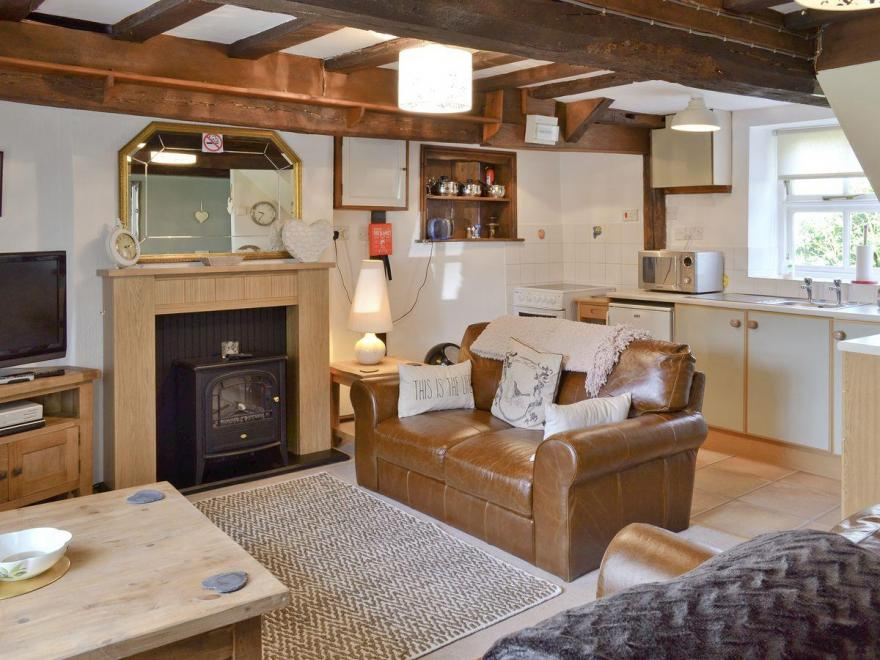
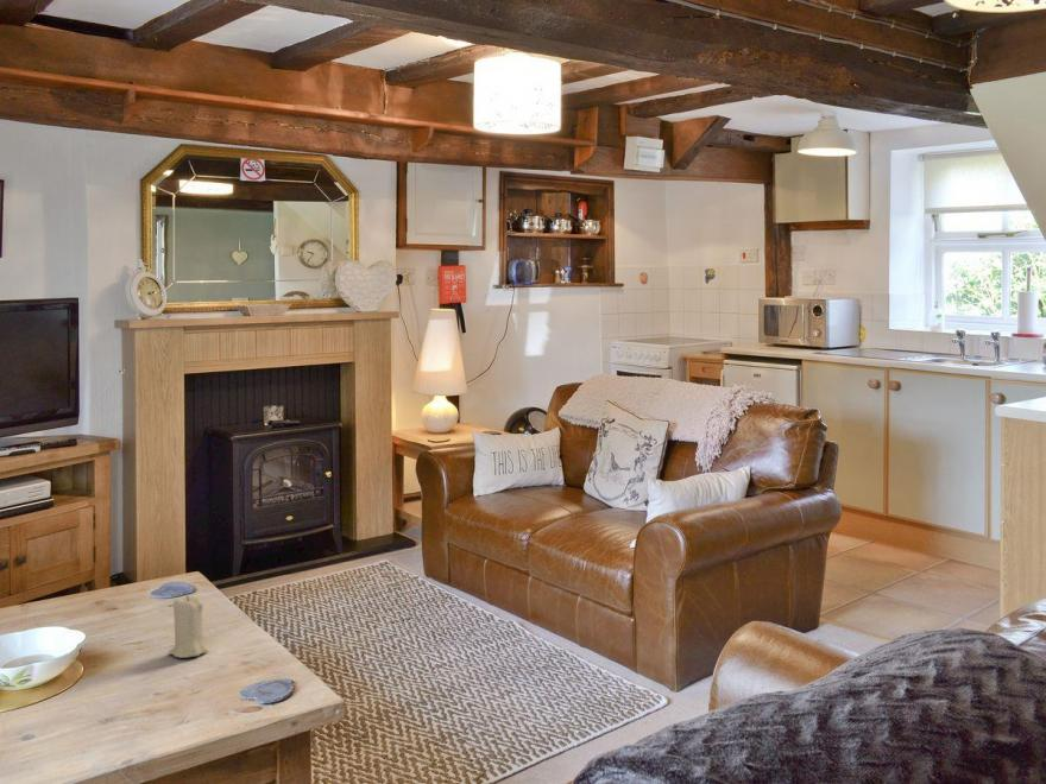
+ candle [168,594,209,659]
